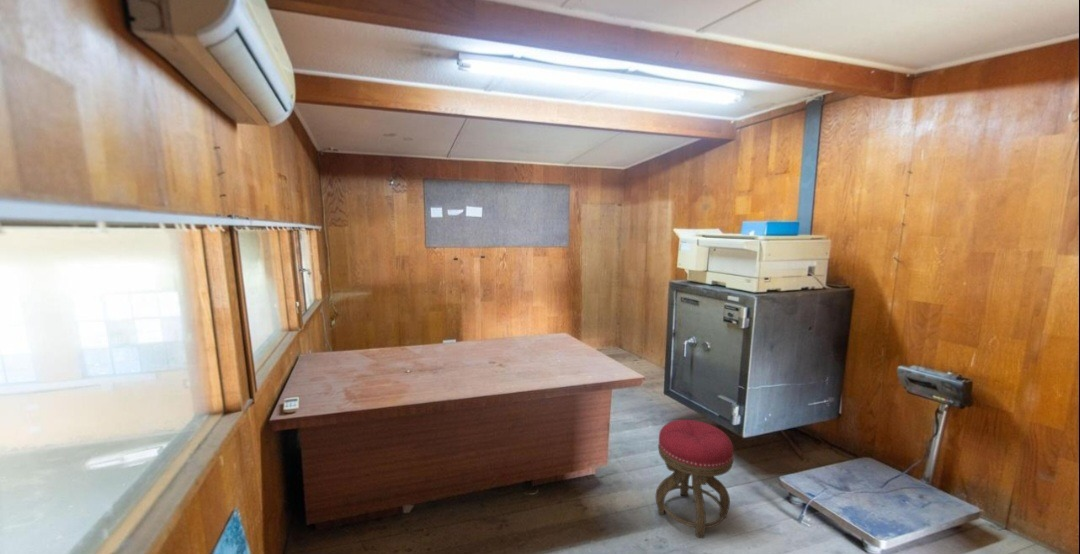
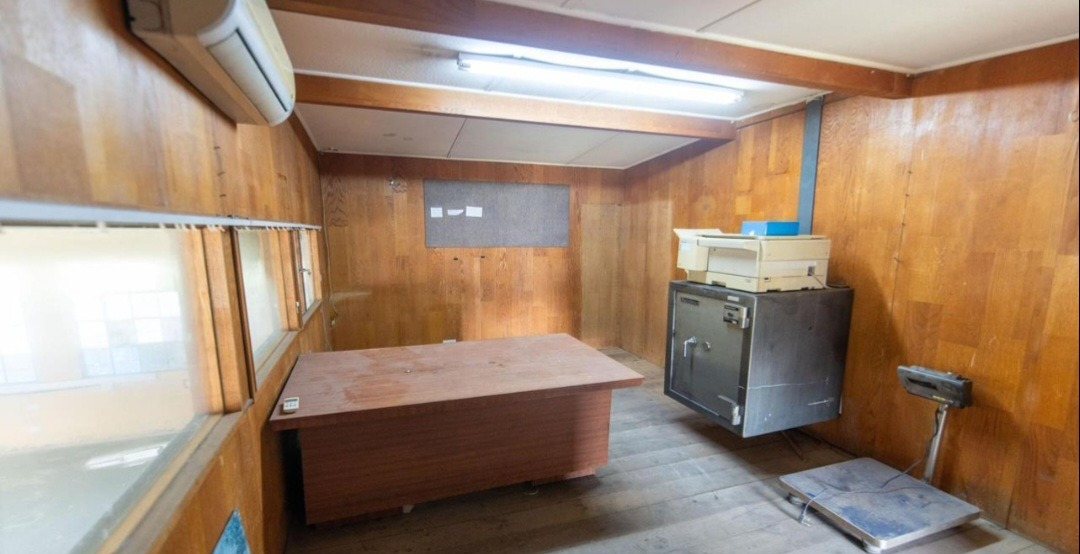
- stool [655,419,735,539]
